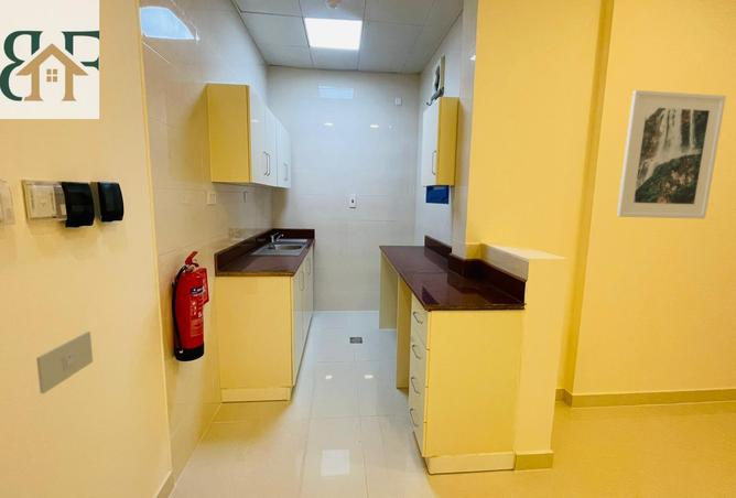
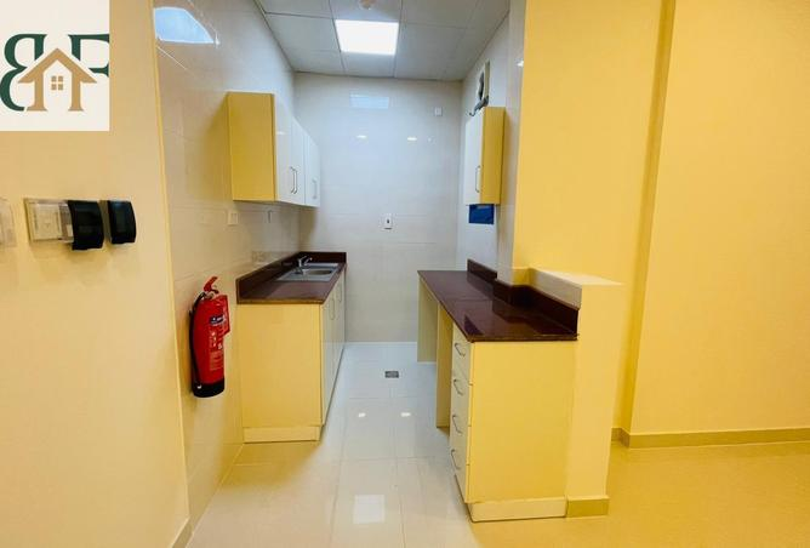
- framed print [615,89,727,220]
- light switch [35,331,94,394]
